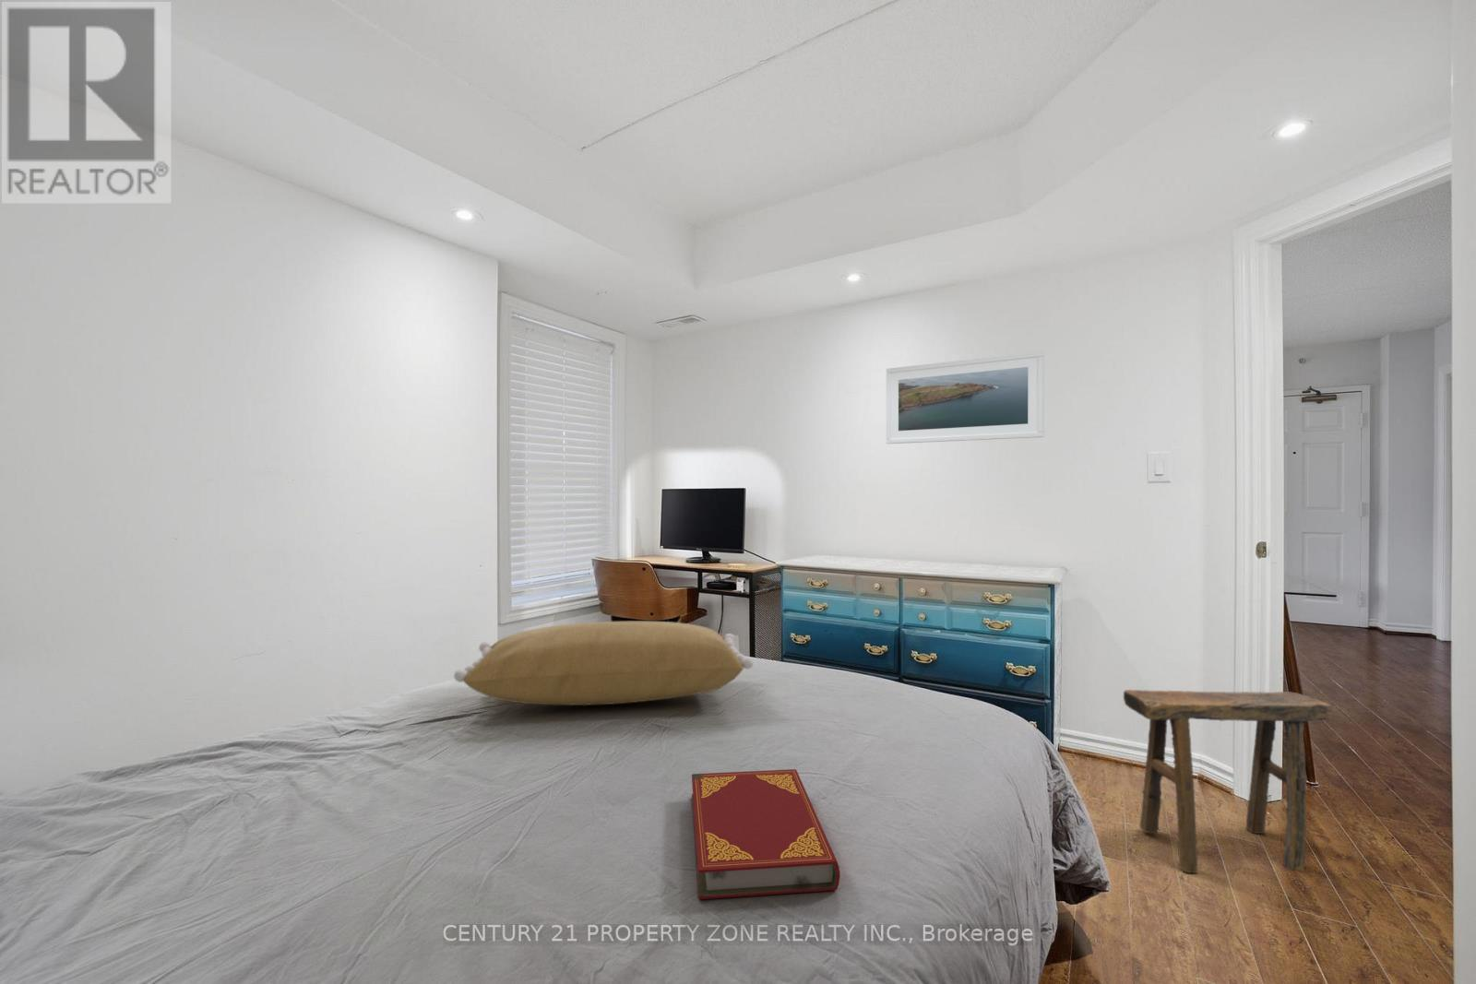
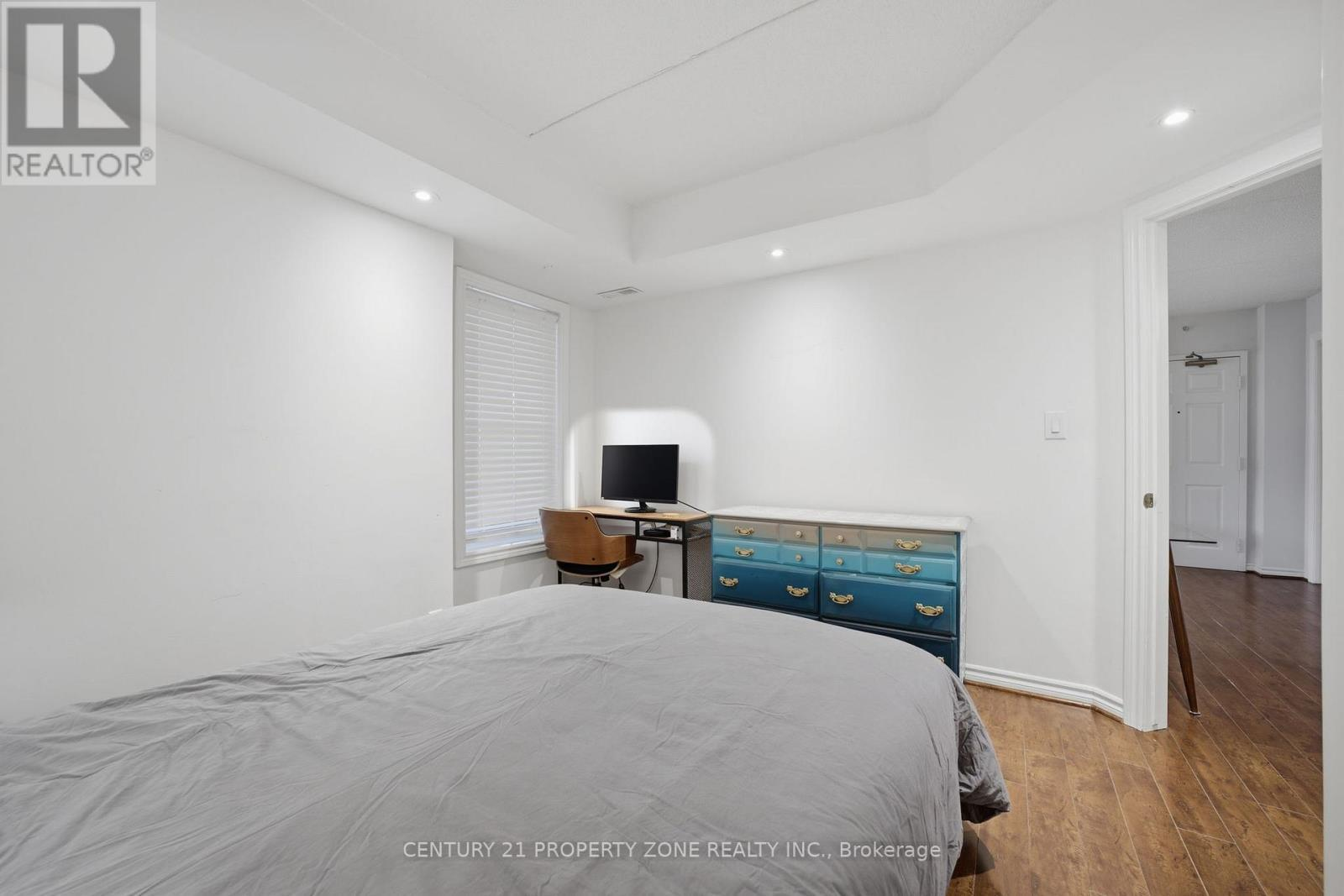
- stool [1122,689,1333,874]
- pillow [452,620,754,706]
- hardback book [691,769,841,901]
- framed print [885,350,1044,445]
